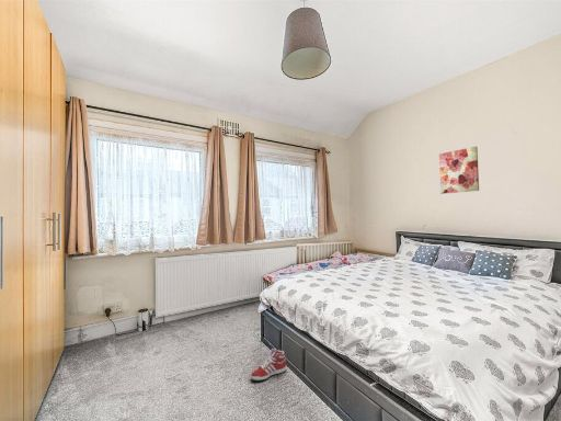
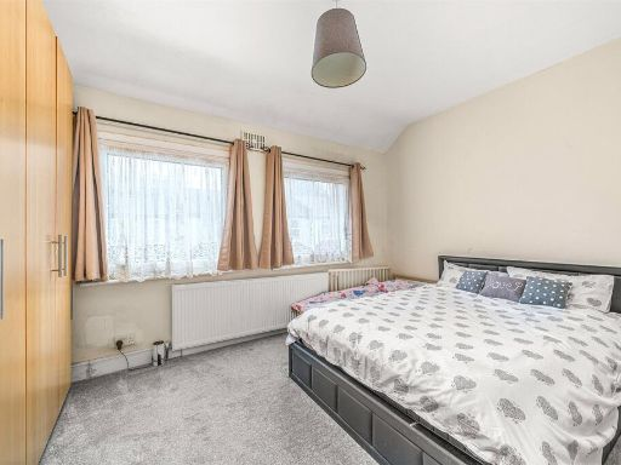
- sneaker [250,348,287,382]
- wall art [438,146,480,195]
